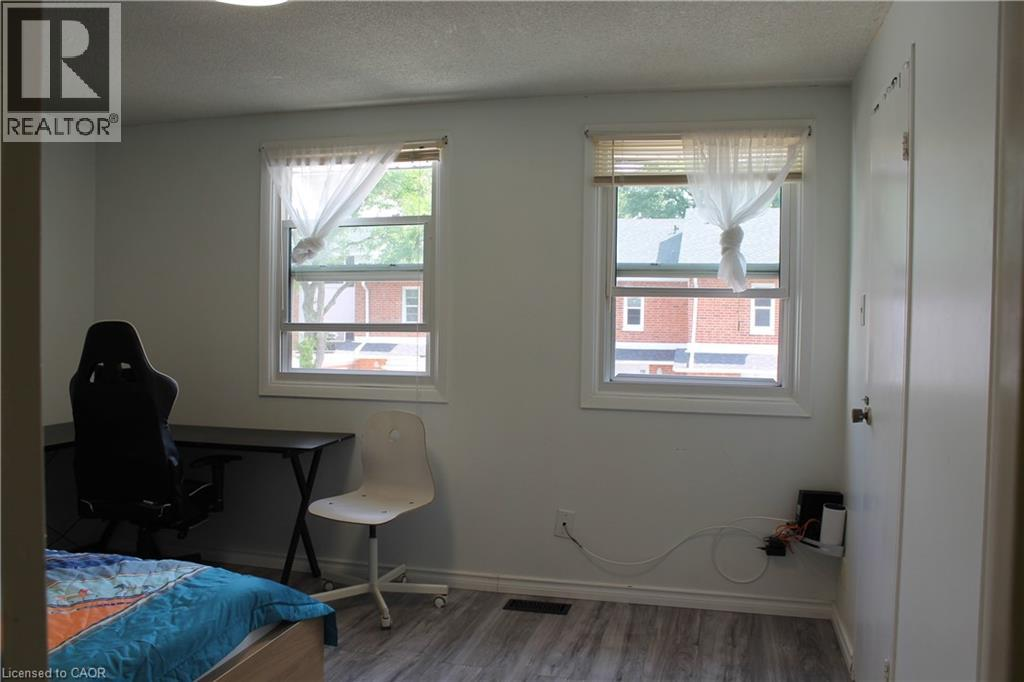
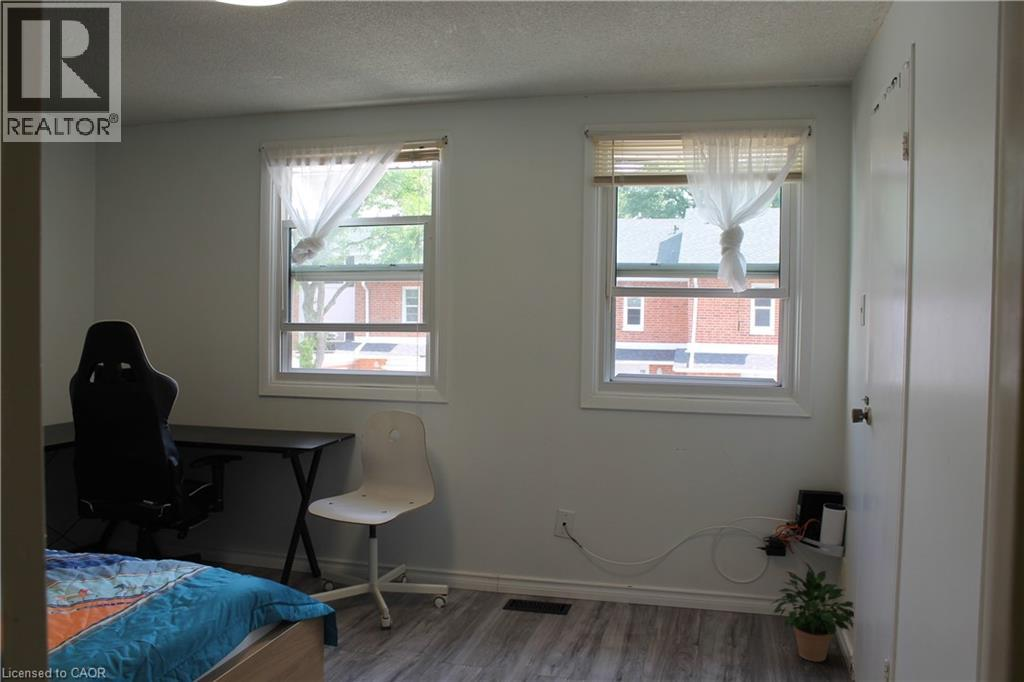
+ potted plant [770,560,855,663]
